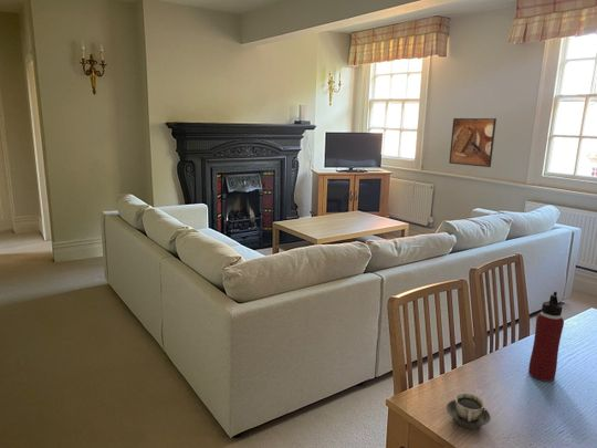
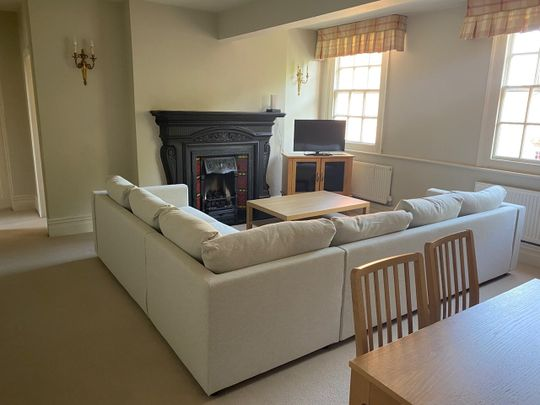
- water bottle [527,291,565,383]
- cup [446,392,492,430]
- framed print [448,117,498,168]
